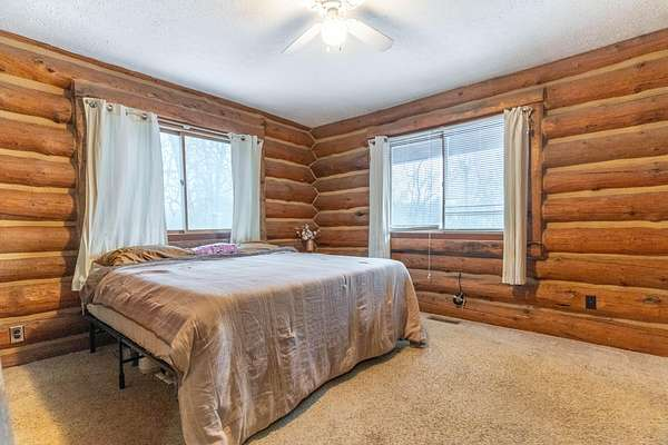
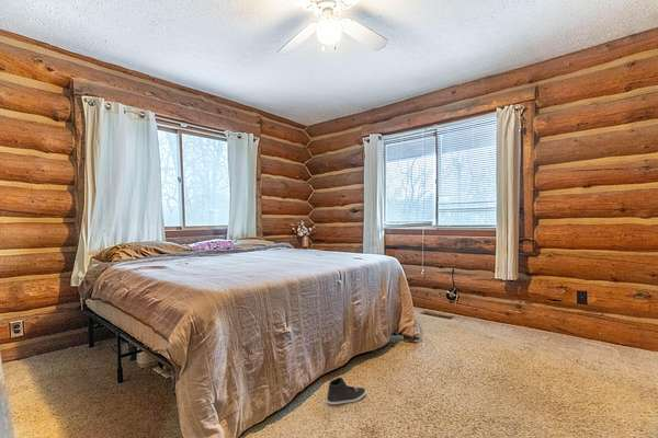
+ sneaker [326,377,367,406]
